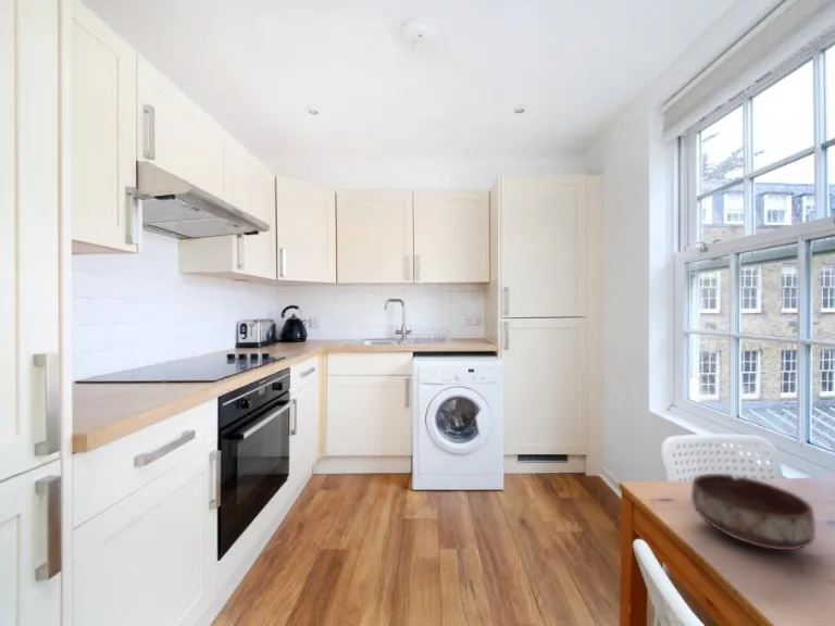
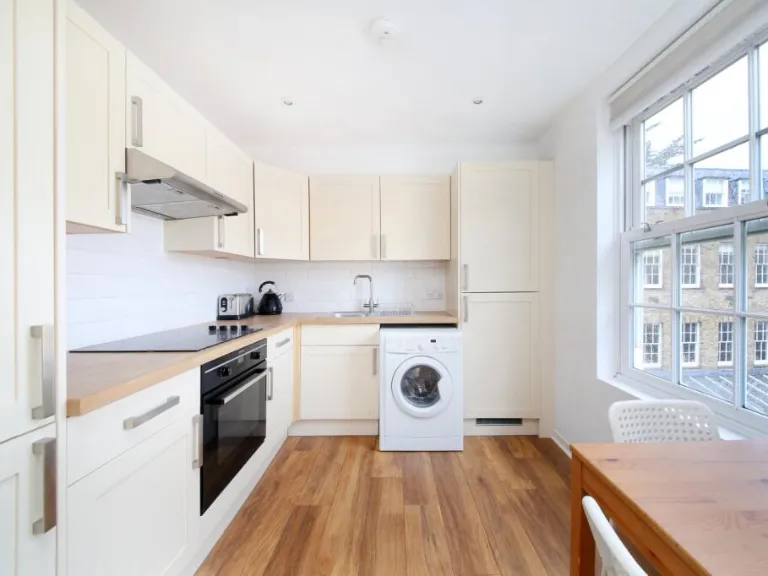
- bowl [690,473,817,551]
